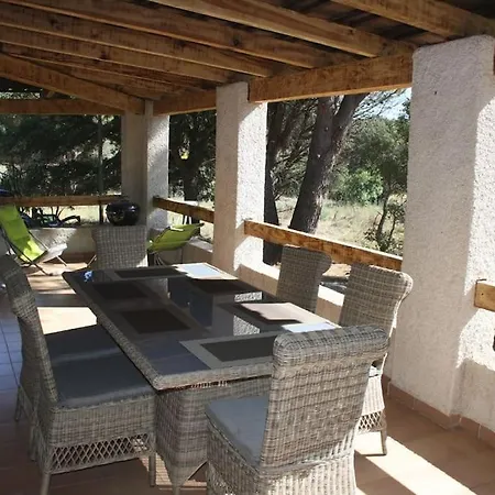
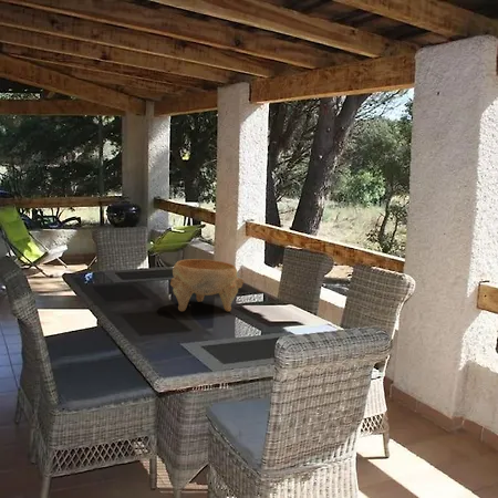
+ decorative bowl [169,258,245,312]
